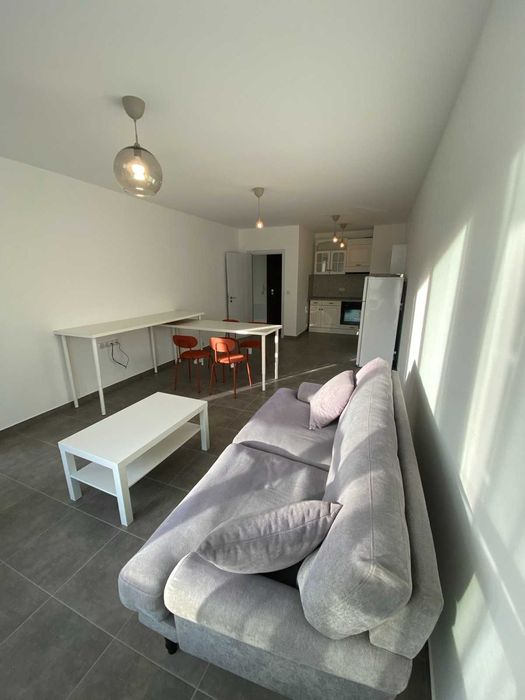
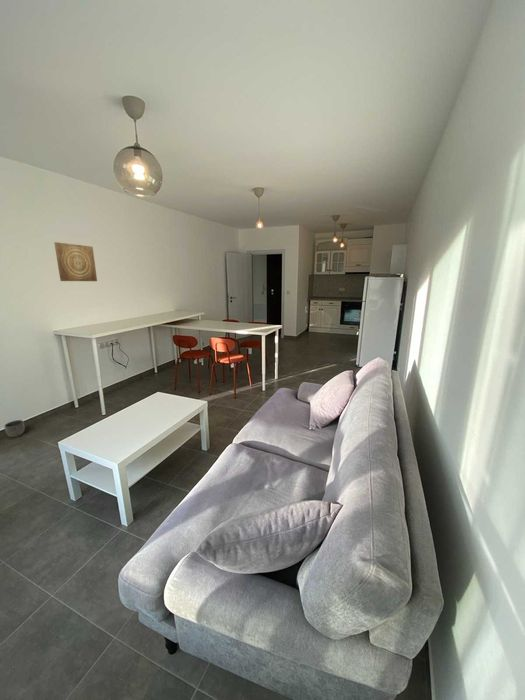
+ wall art [53,241,98,282]
+ planter [3,419,25,438]
